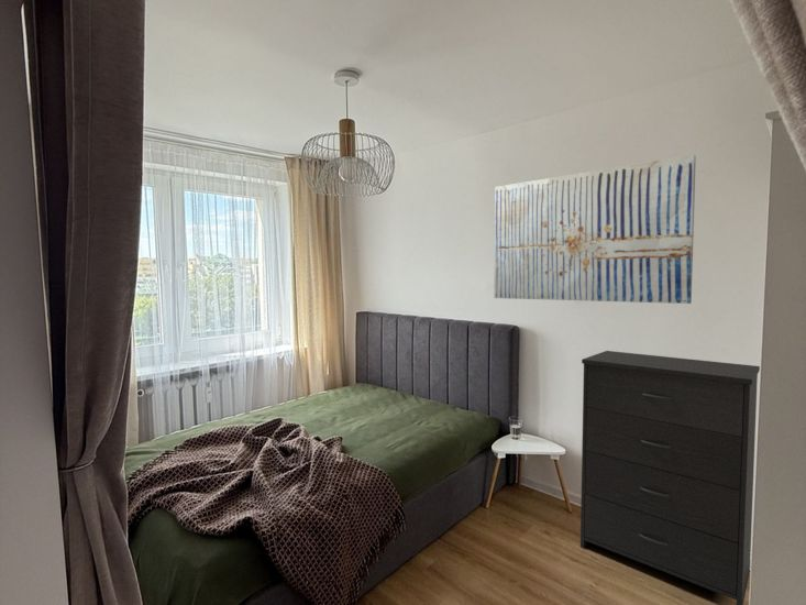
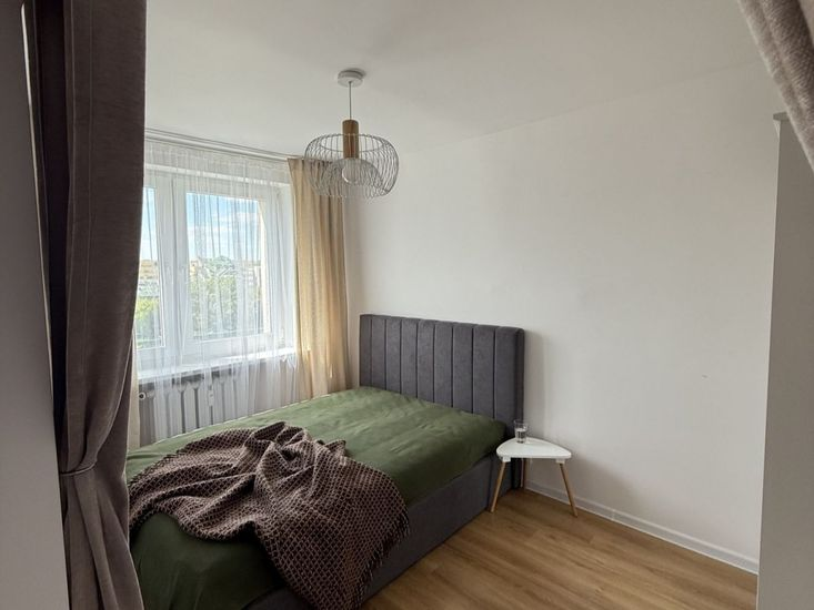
- wall art [493,154,697,305]
- dresser [579,350,761,605]
